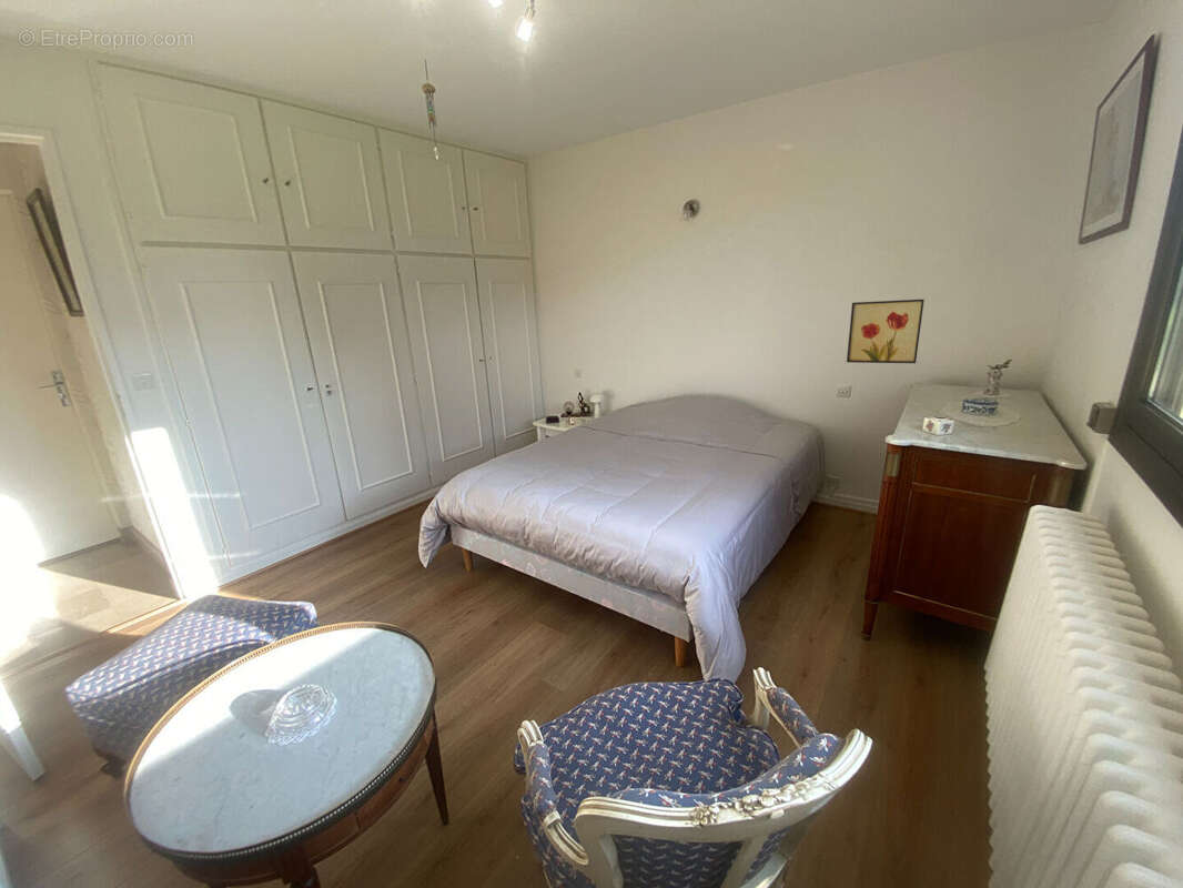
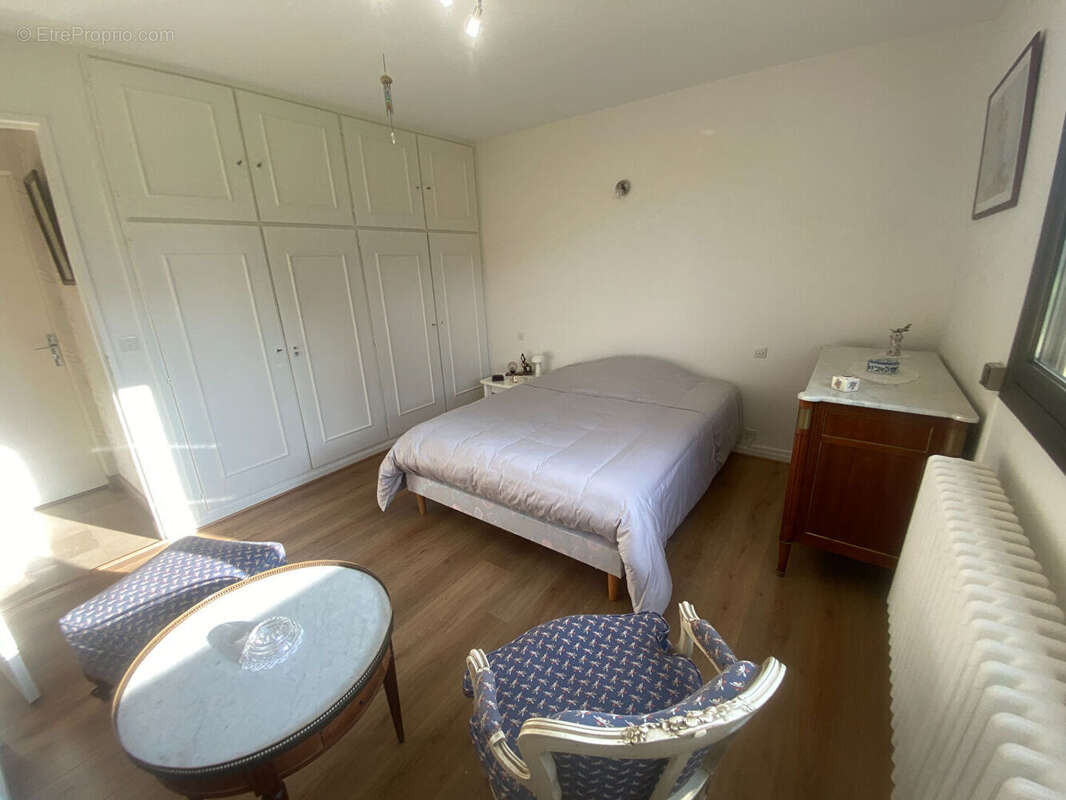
- wall art [846,299,926,364]
